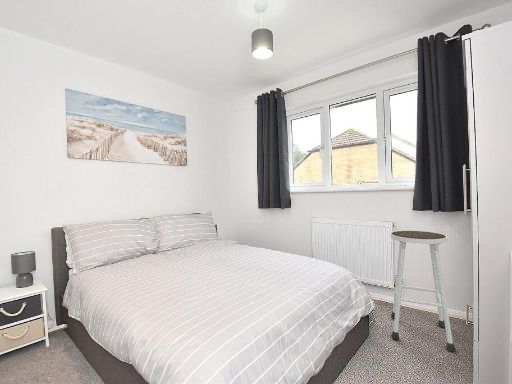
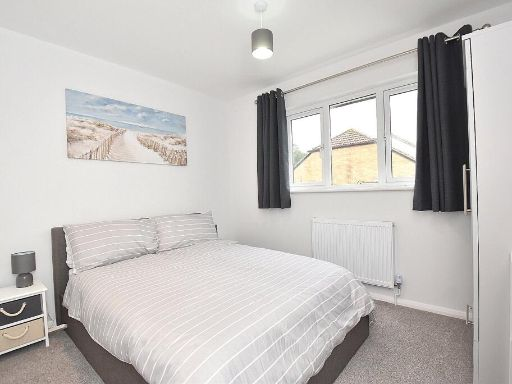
- stool [389,230,457,353]
